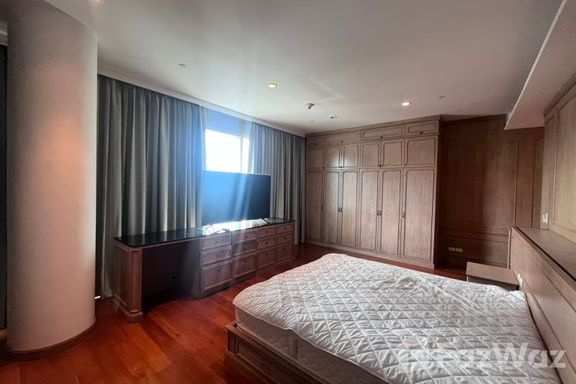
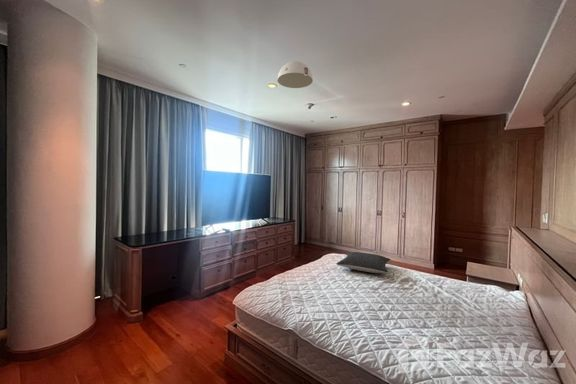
+ pillow [335,251,392,274]
+ ceiling light [277,60,314,89]
